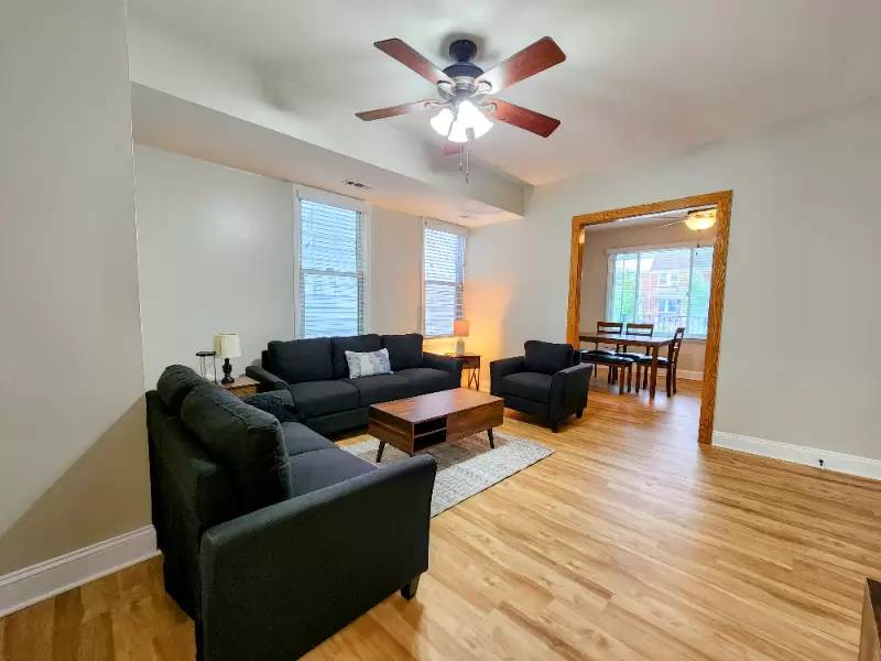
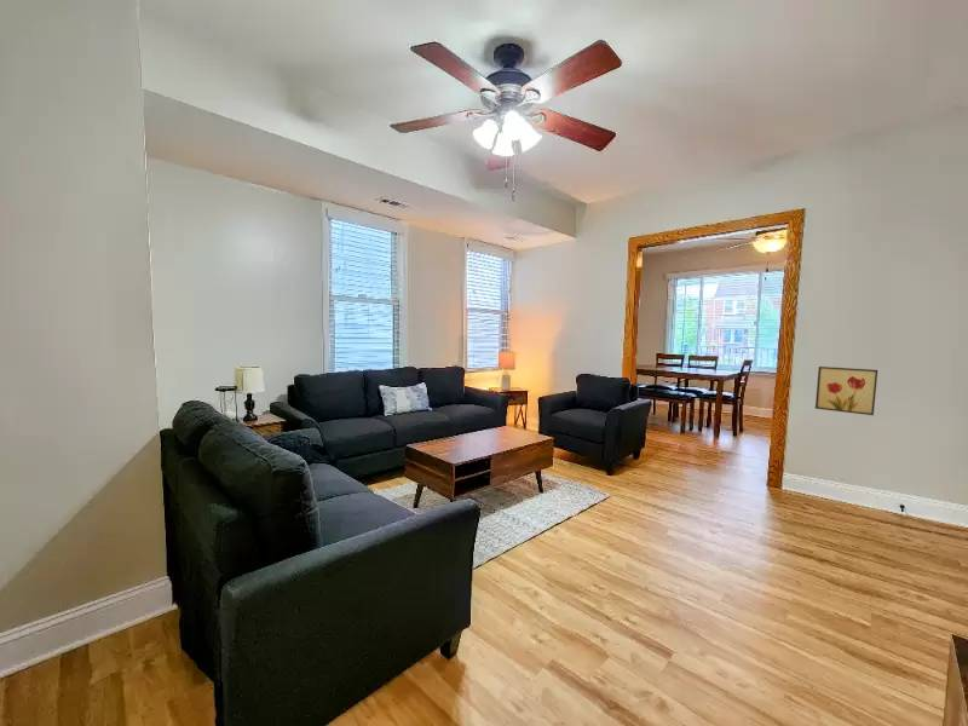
+ wall art [814,365,878,416]
